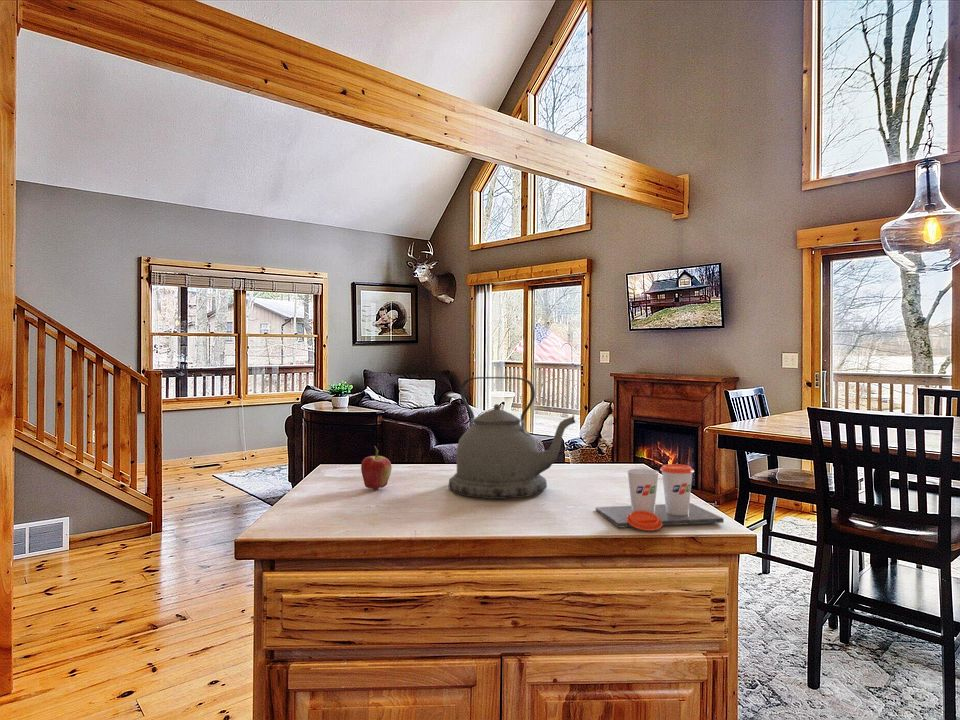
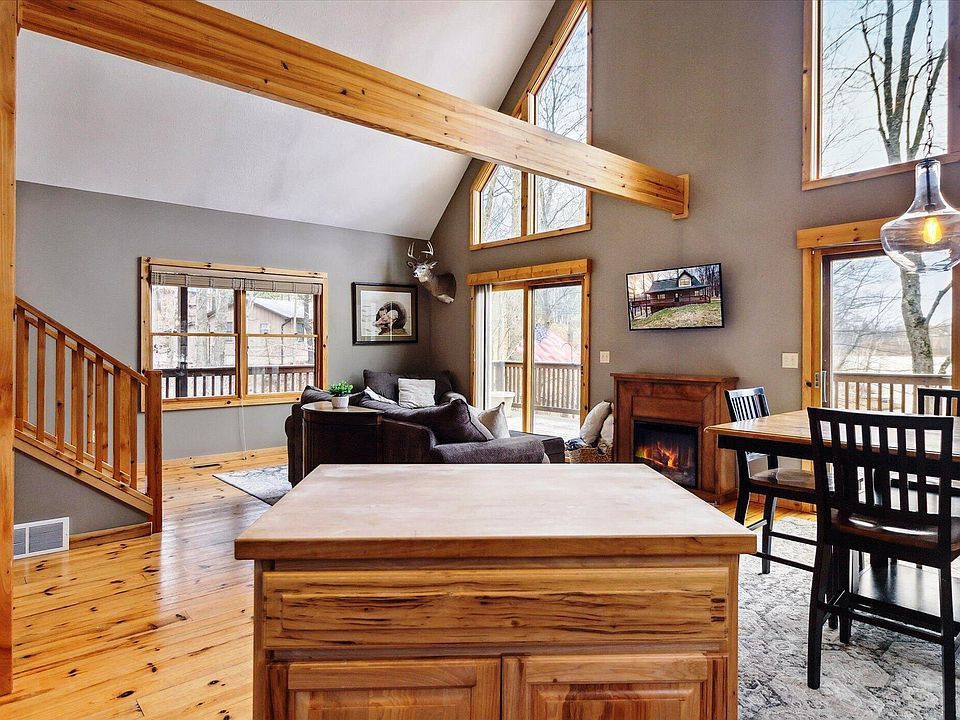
- fruit [360,444,393,490]
- kettle [448,376,576,500]
- cup [595,463,725,532]
